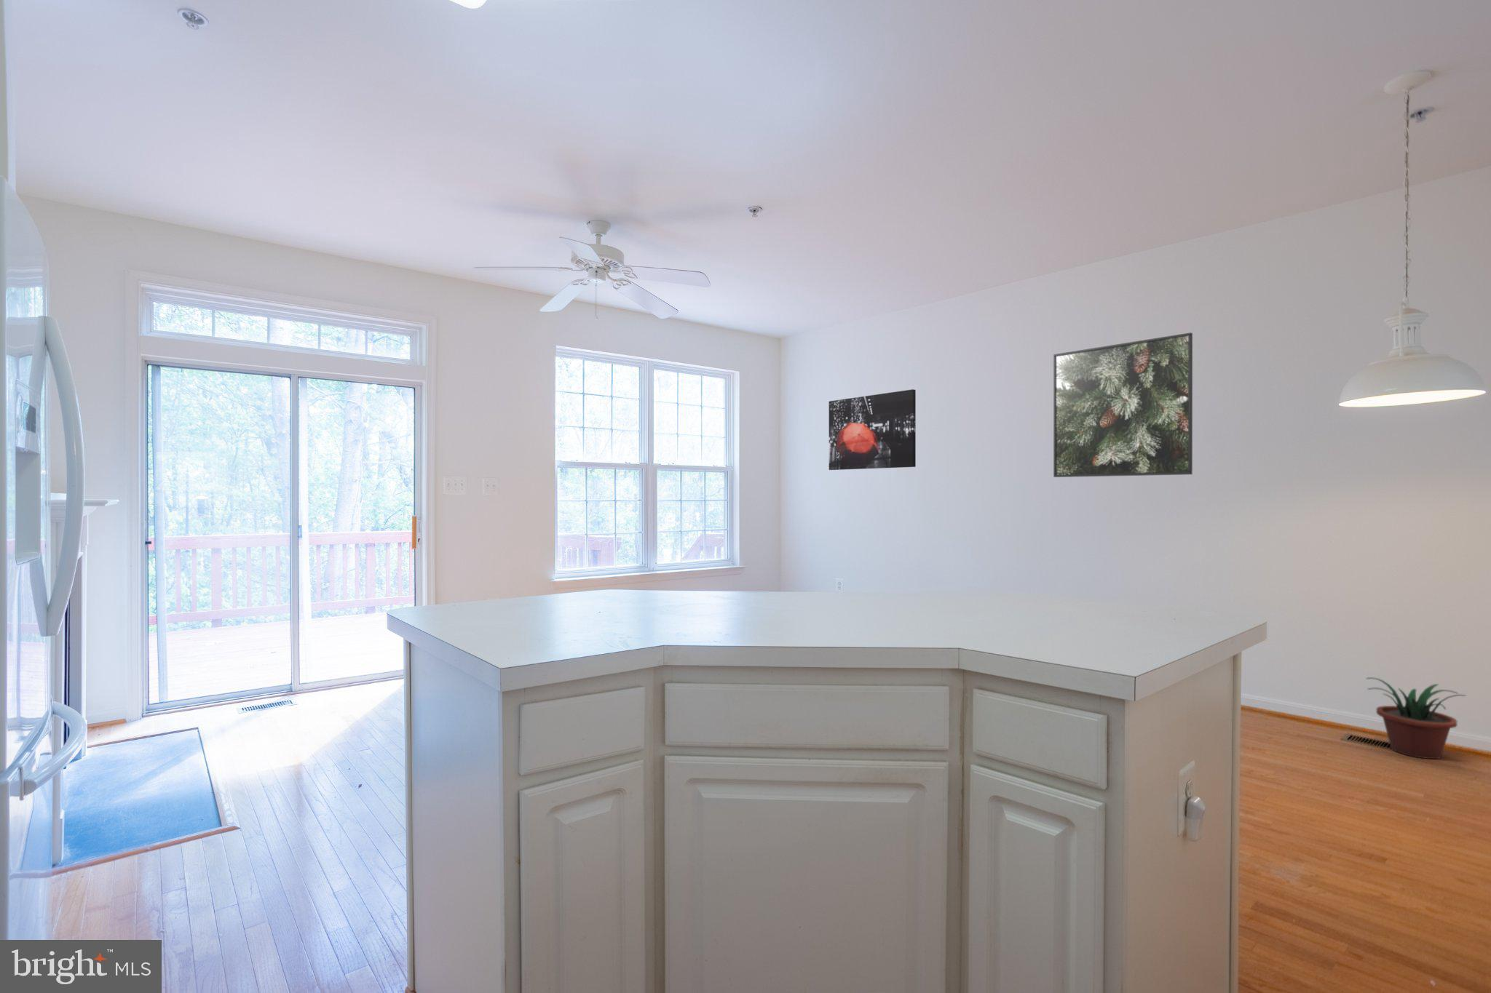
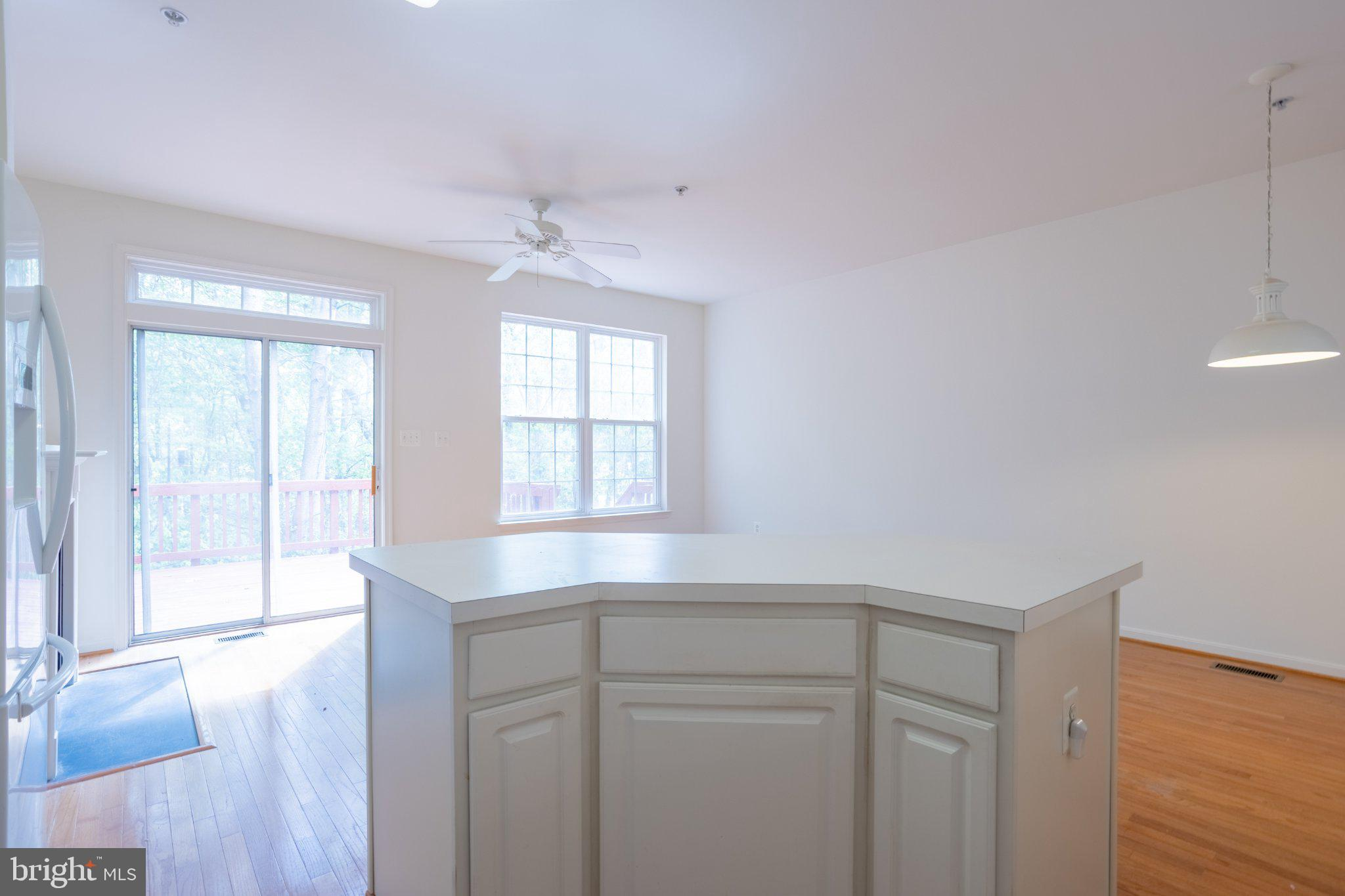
- wall art [828,389,917,471]
- potted plant [1365,676,1467,759]
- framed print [1053,331,1193,478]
